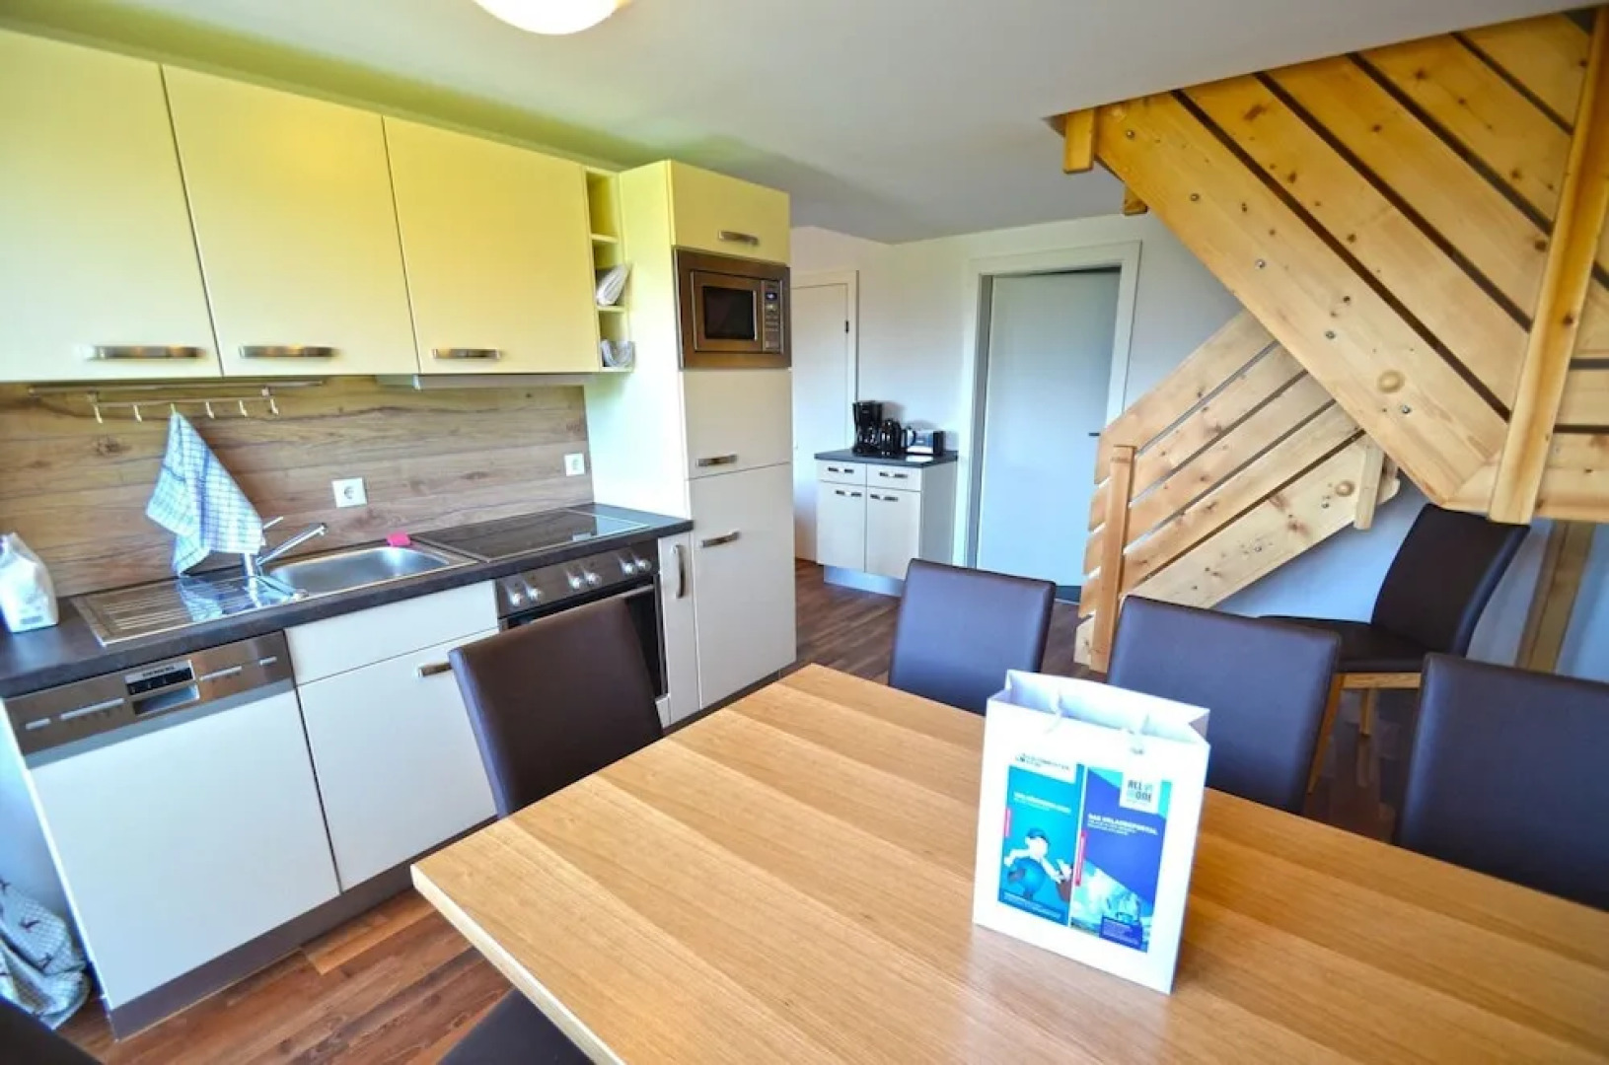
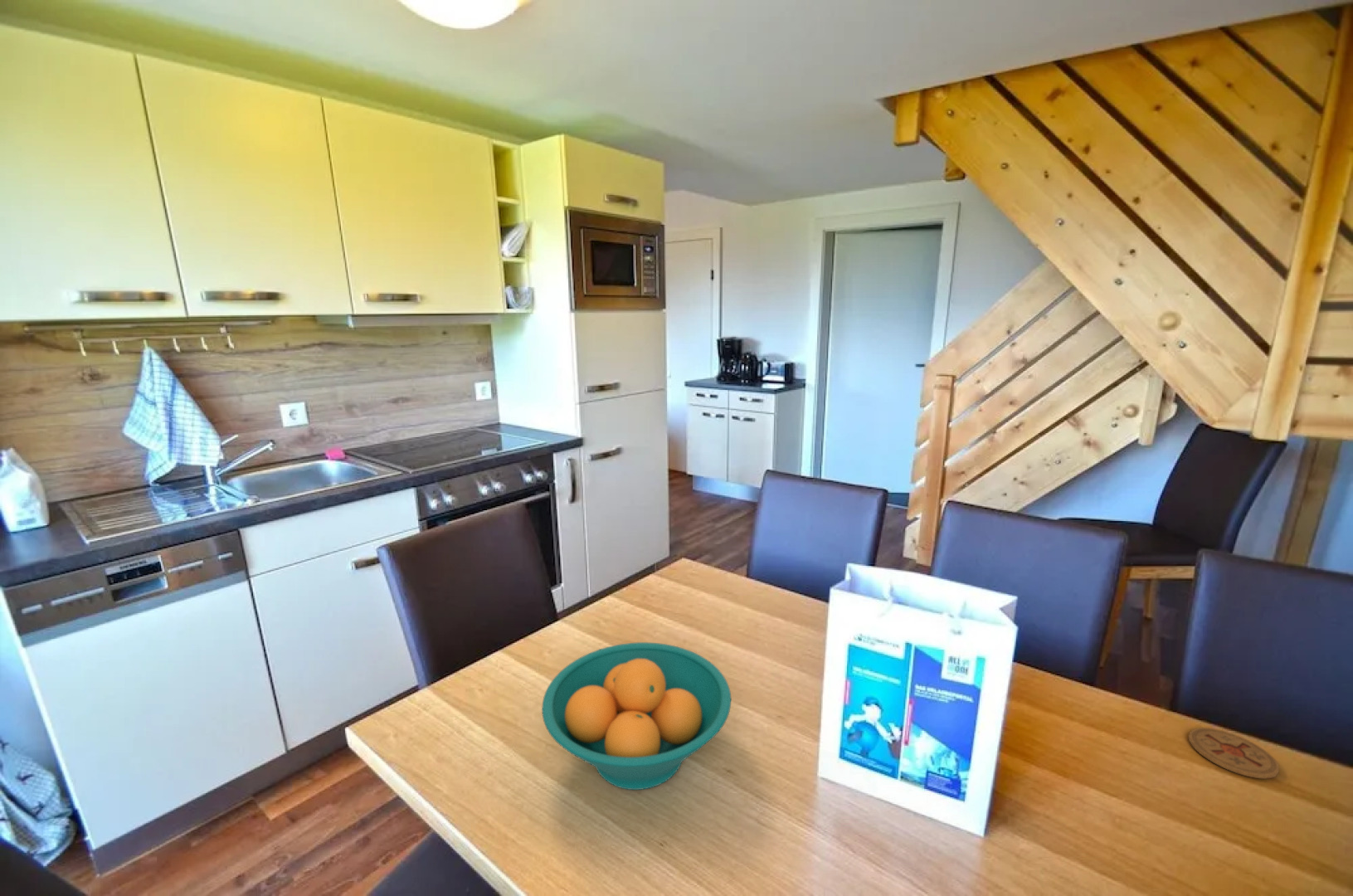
+ fruit bowl [541,641,732,791]
+ coaster [1188,727,1280,780]
